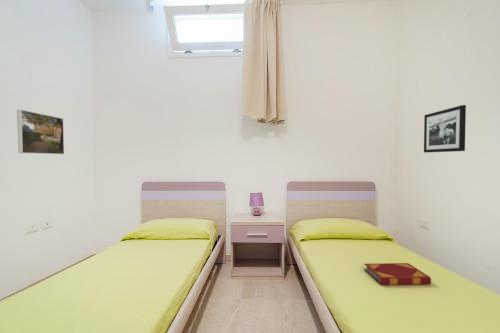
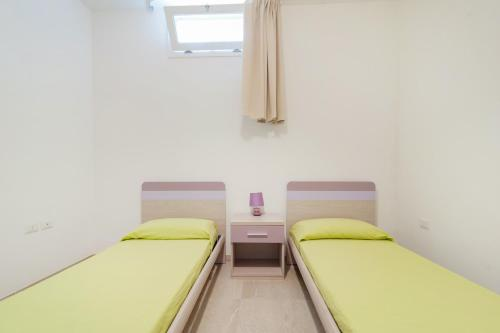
- picture frame [423,104,467,153]
- hardback book [363,262,432,286]
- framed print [16,109,65,155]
